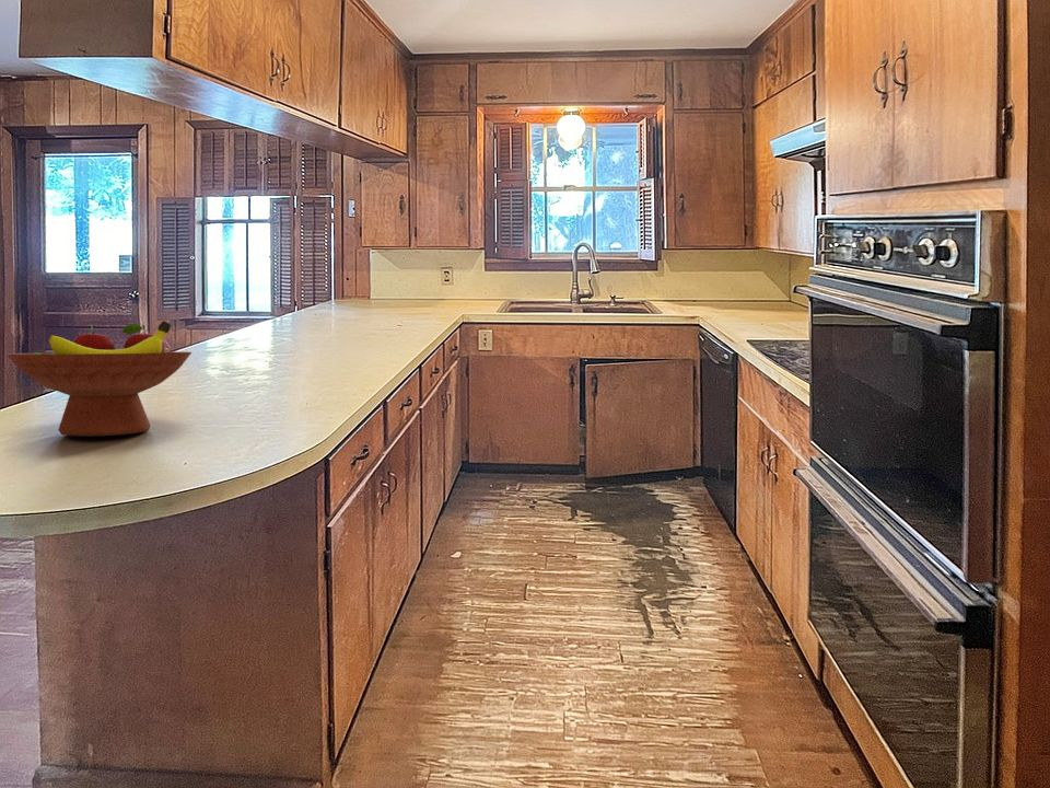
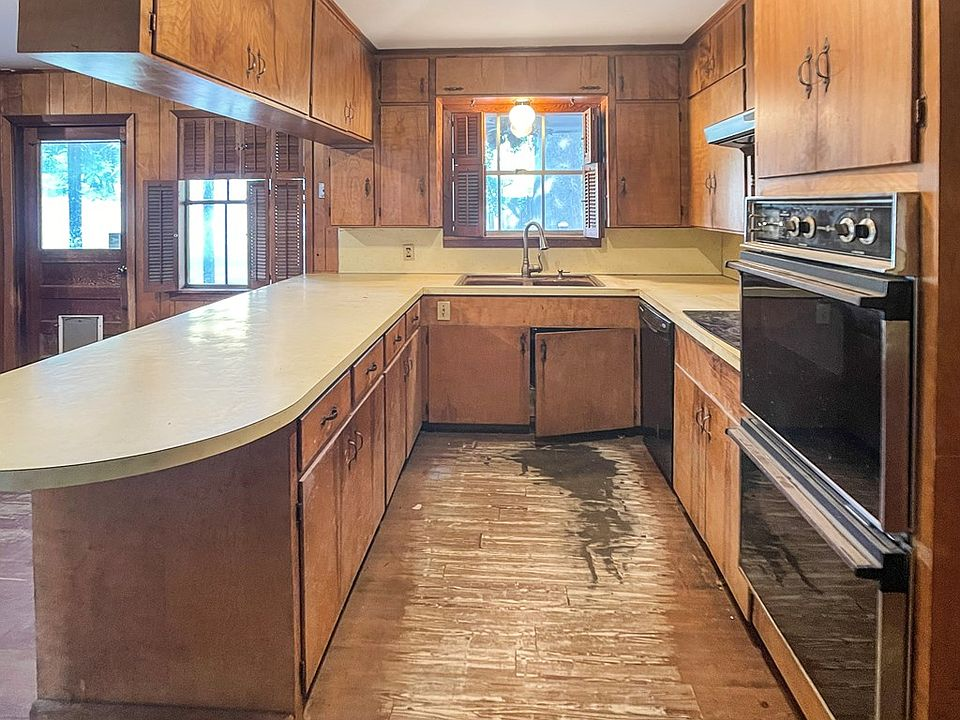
- fruit bowl [5,320,192,438]
